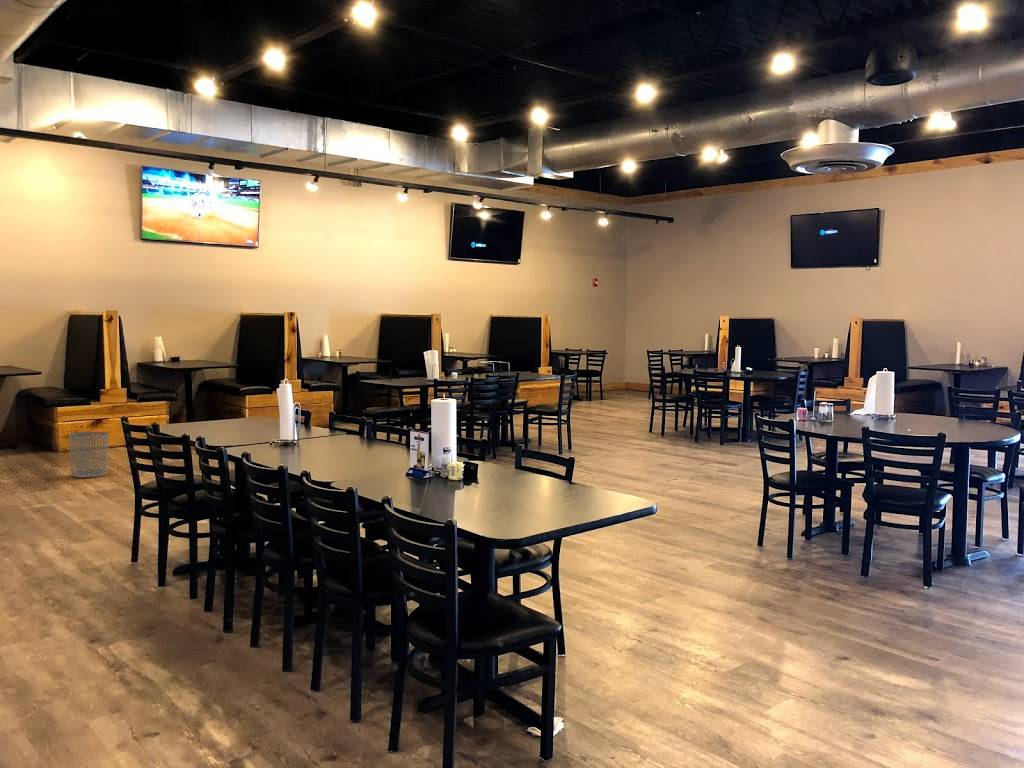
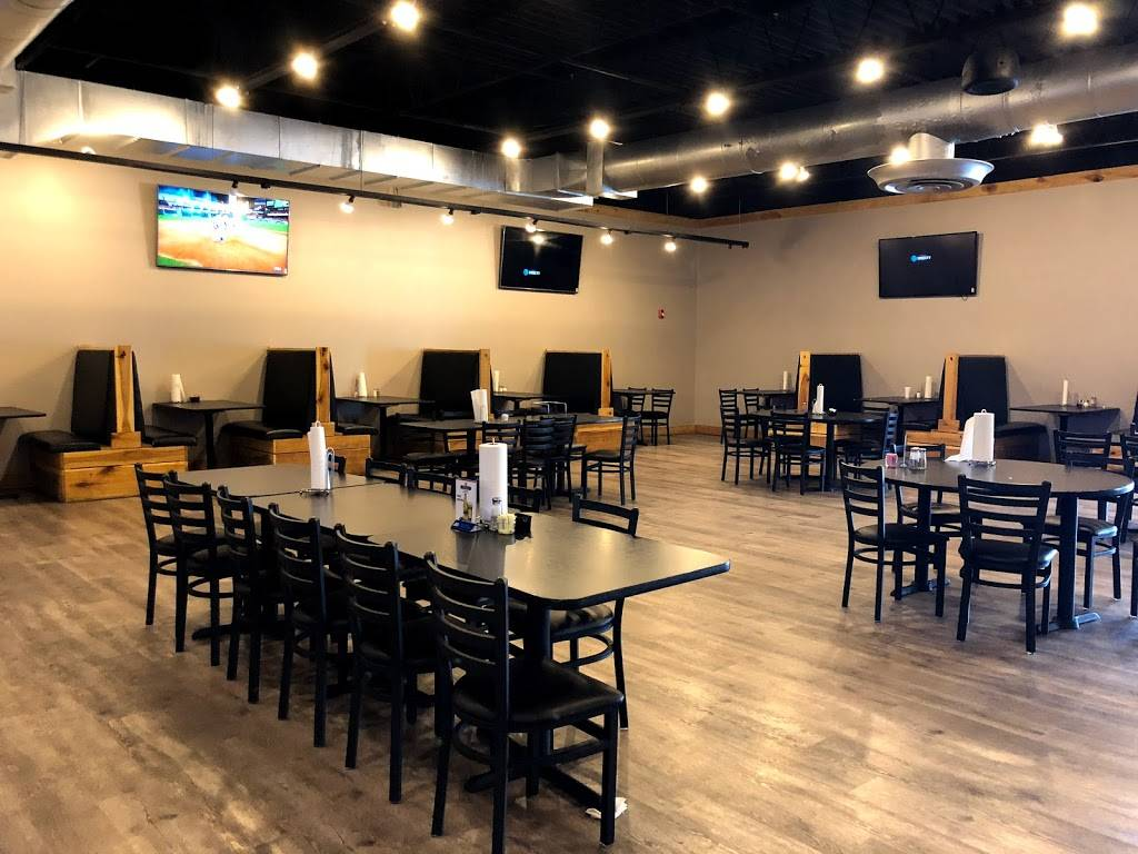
- waste bin [68,431,110,479]
